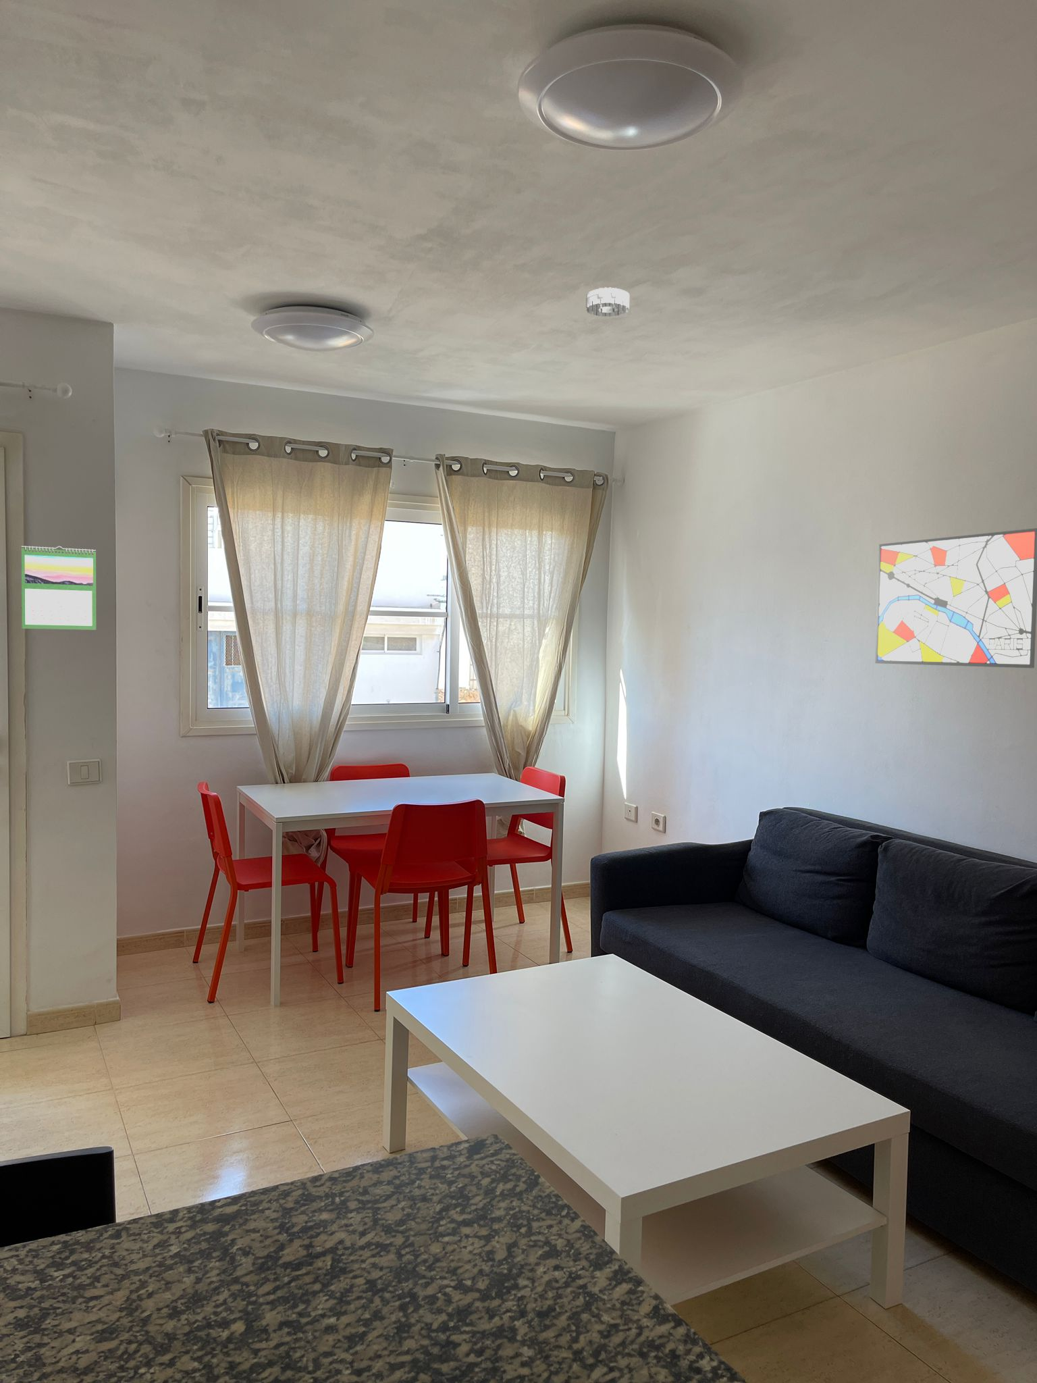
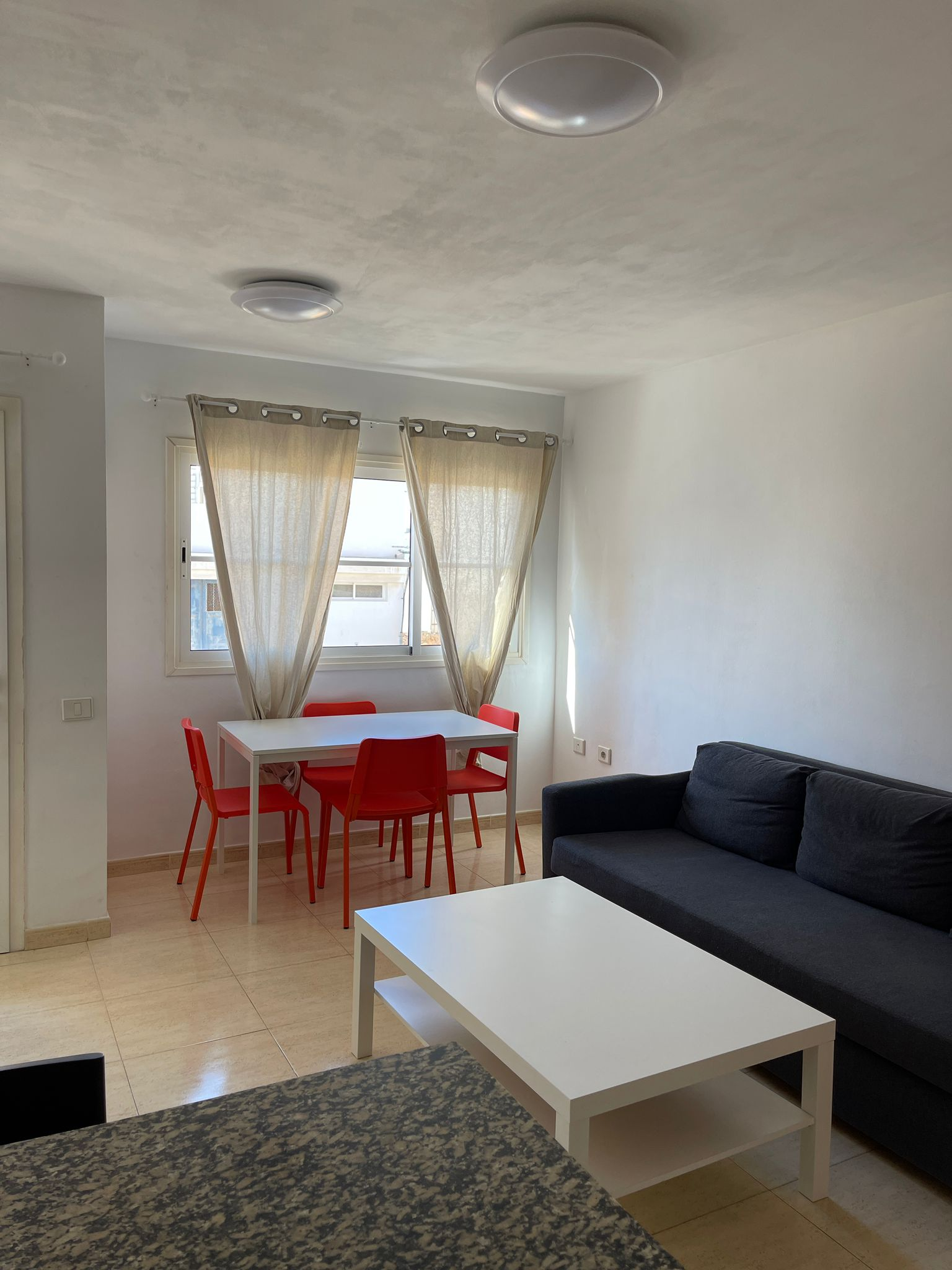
- smoke detector [585,287,630,317]
- calendar [21,544,97,631]
- wall art [875,527,1037,669]
